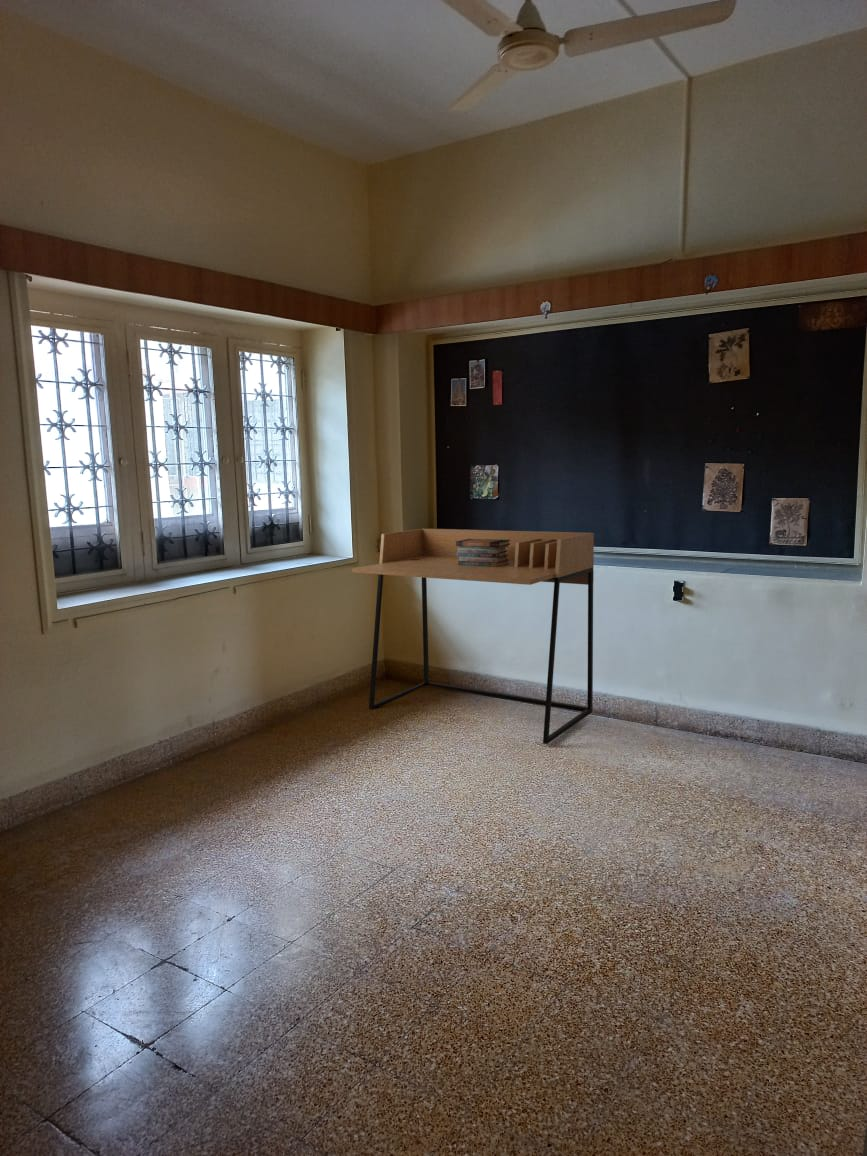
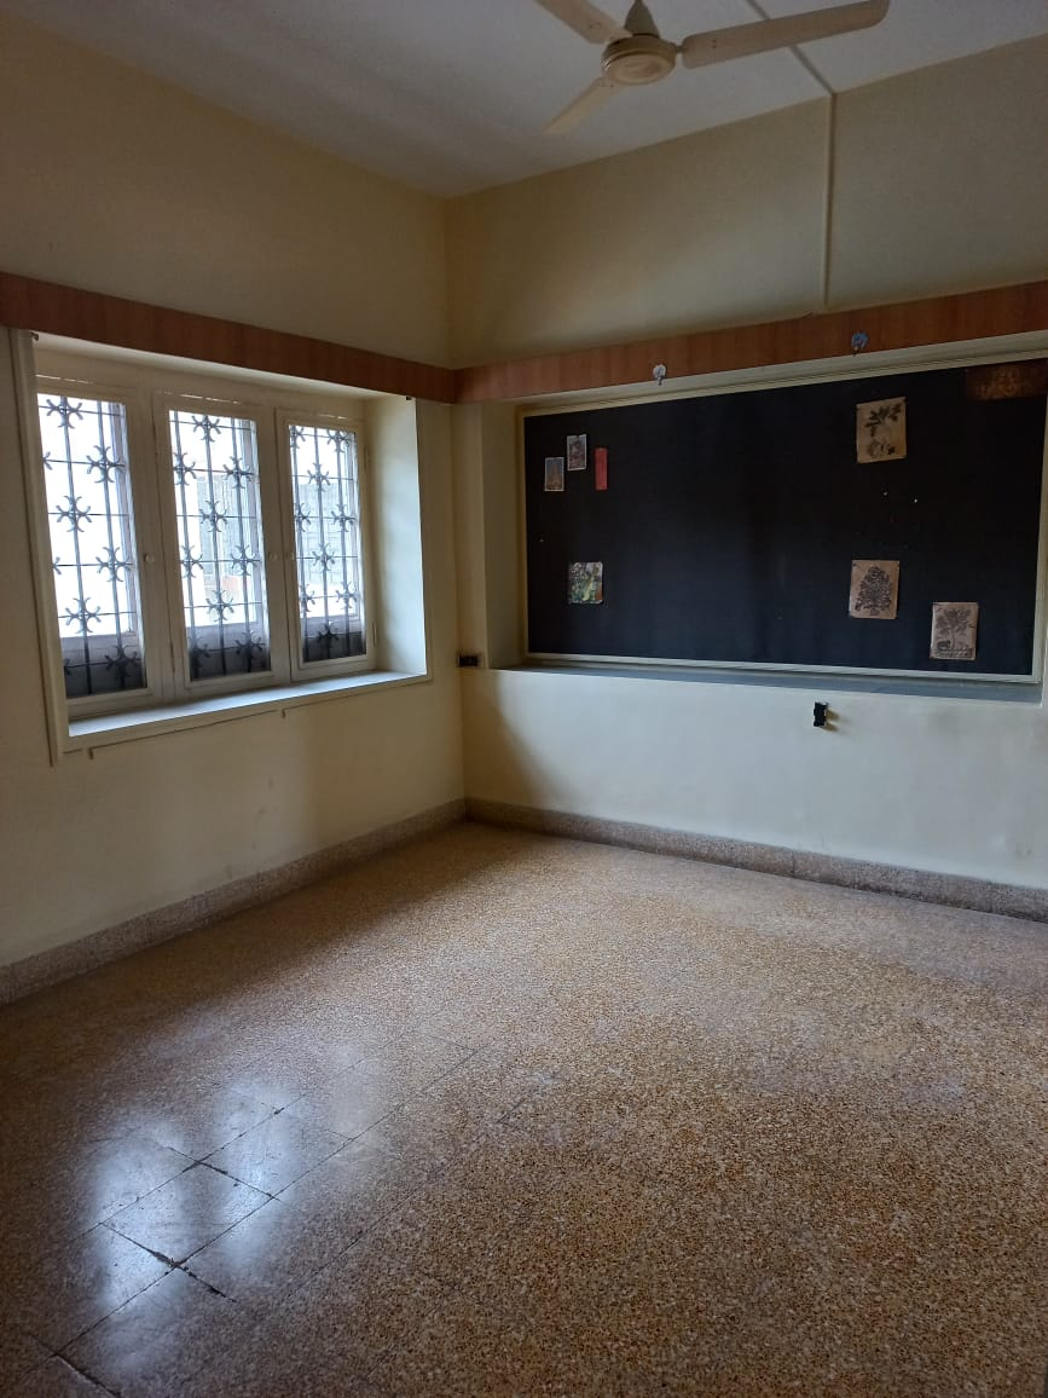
- desk [351,528,595,745]
- book stack [456,539,510,567]
